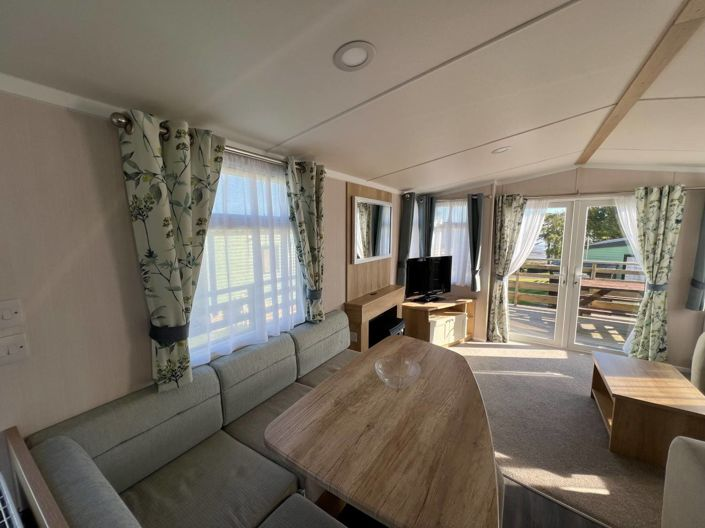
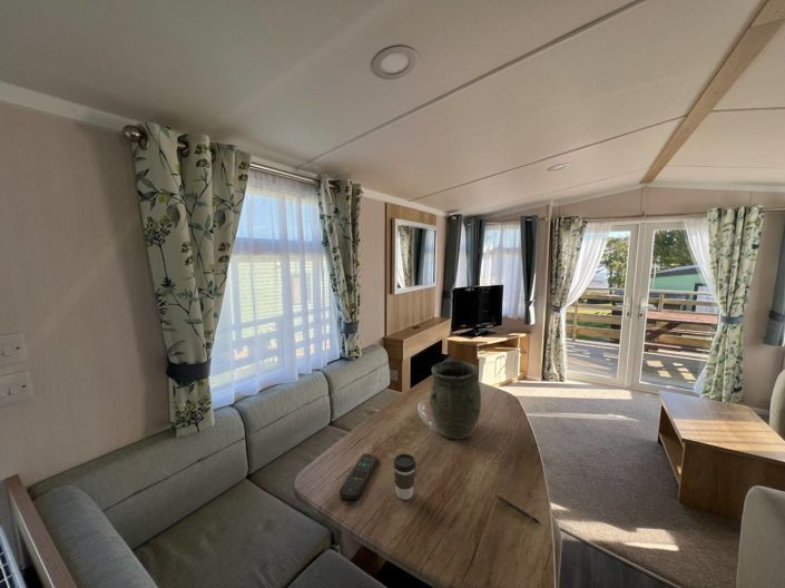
+ coffee cup [392,452,418,501]
+ vase [429,360,482,440]
+ pen [494,493,540,523]
+ remote control [338,452,379,501]
